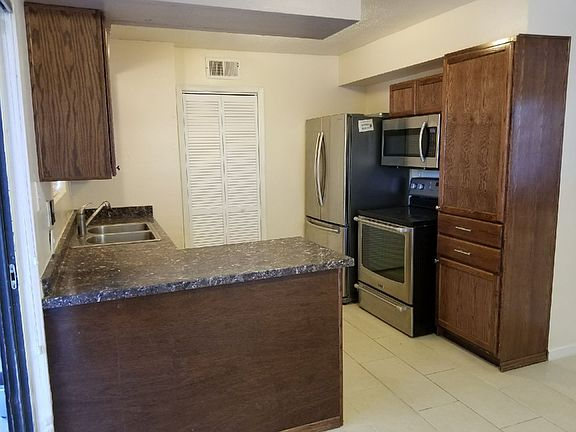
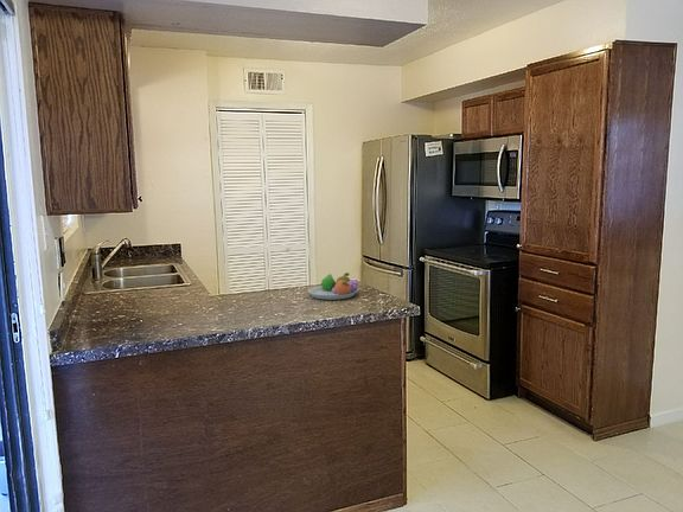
+ fruit bowl [307,271,360,301]
